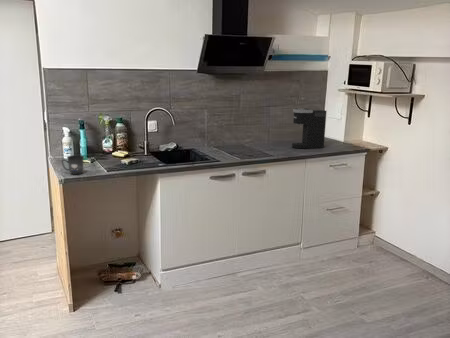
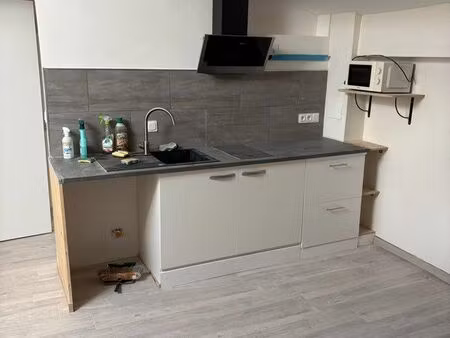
- coffee maker [291,107,327,149]
- mug [61,154,85,176]
